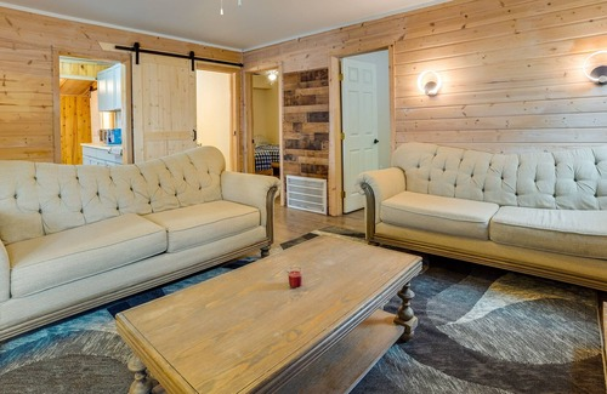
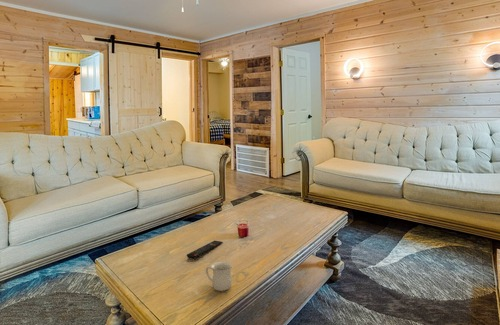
+ mug [205,260,233,292]
+ remote control [186,240,224,260]
